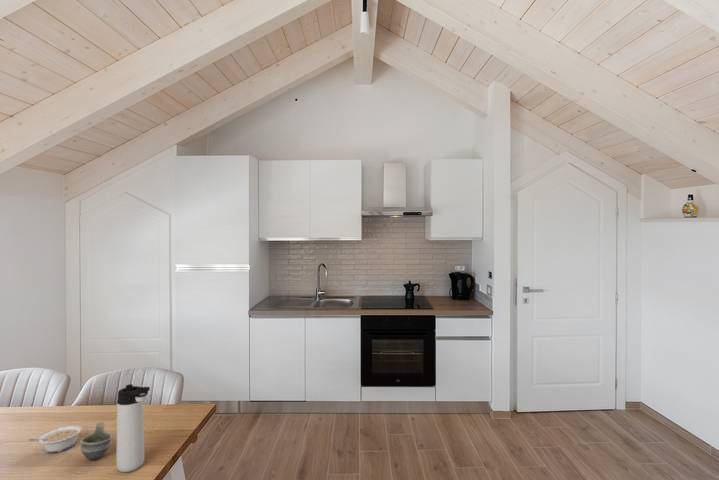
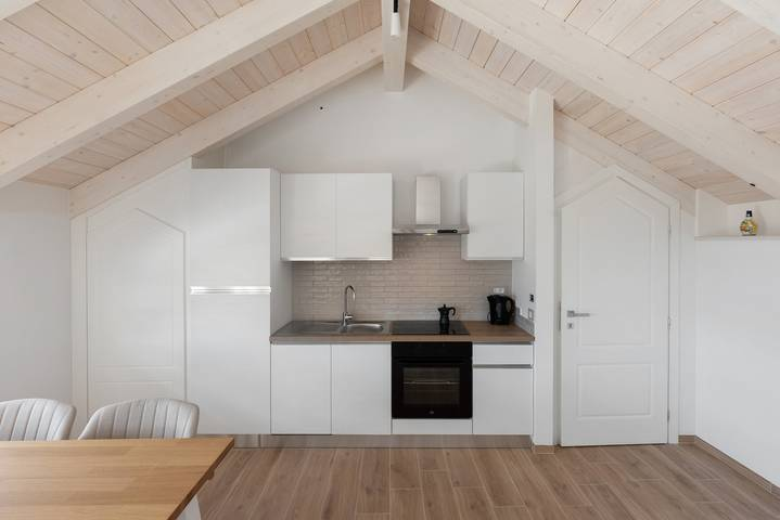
- legume [28,425,83,454]
- cup [79,421,113,461]
- thermos bottle [115,383,151,473]
